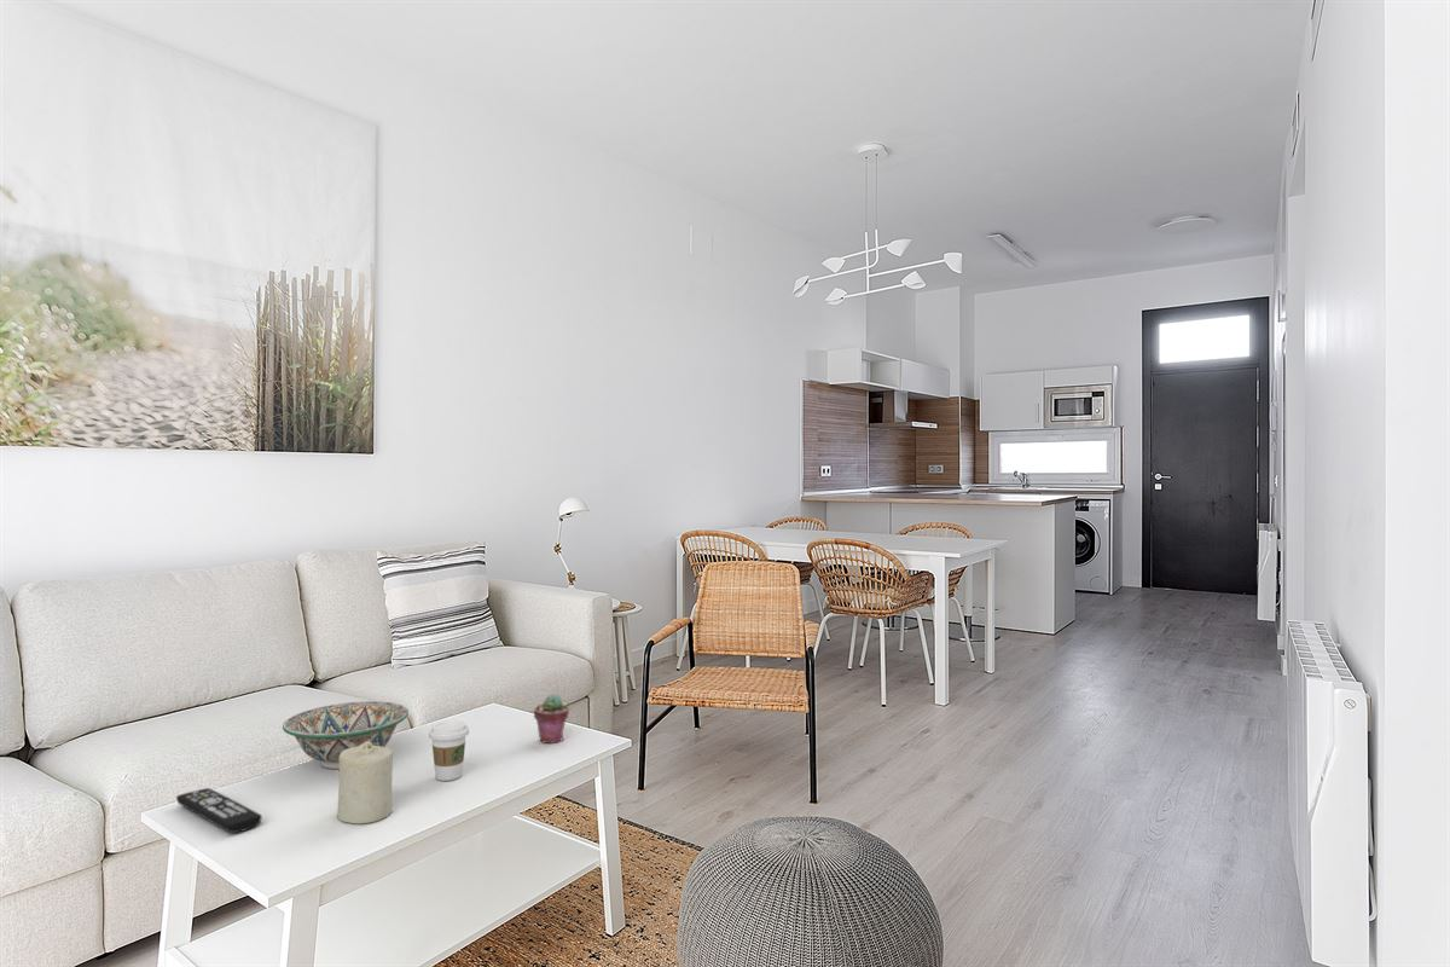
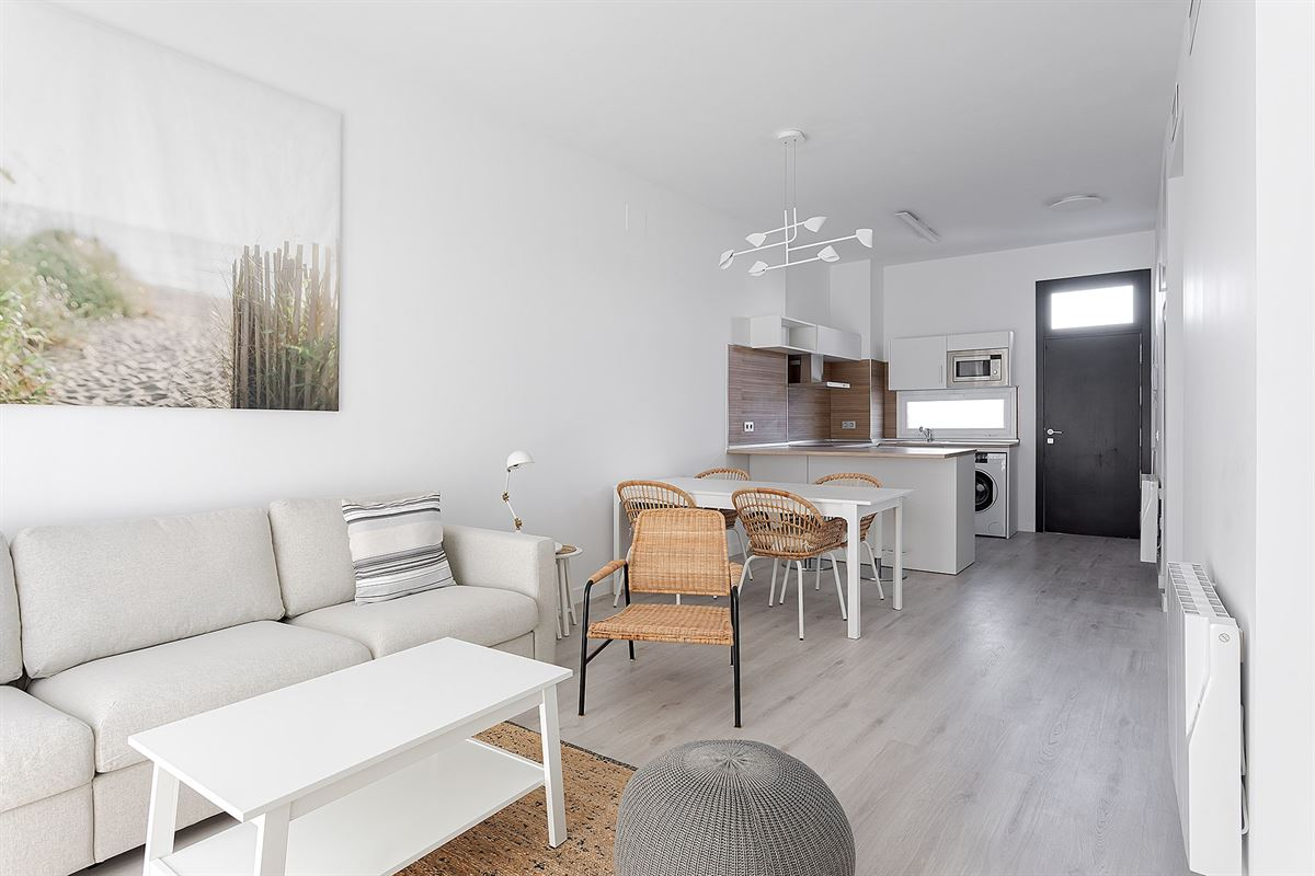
- candle [336,741,394,824]
- potted succulent [533,694,570,745]
- decorative bowl [282,700,410,770]
- coffee cup [428,720,470,782]
- remote control [175,787,263,834]
